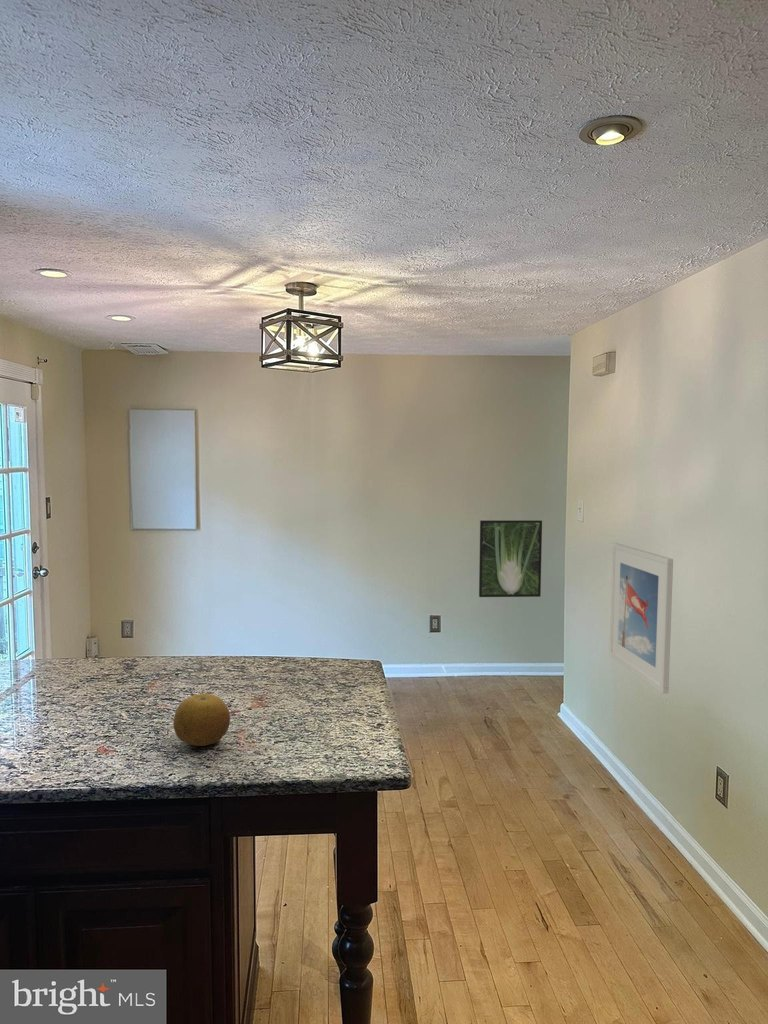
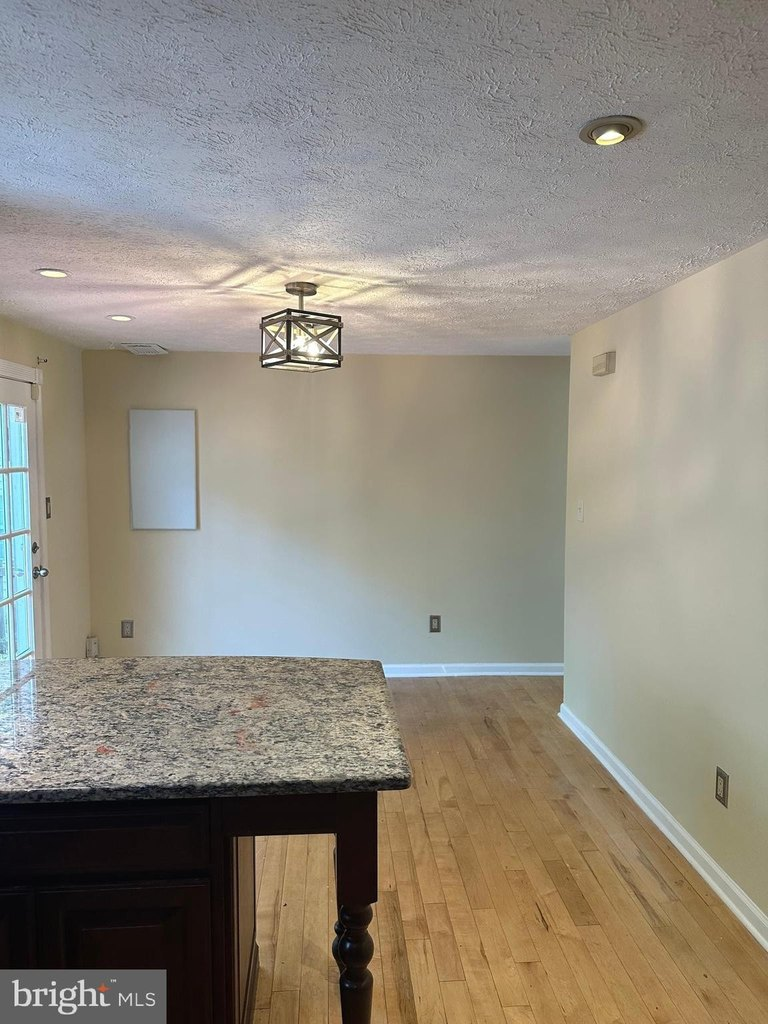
- fruit [172,693,231,747]
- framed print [478,519,543,598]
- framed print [608,542,674,695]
